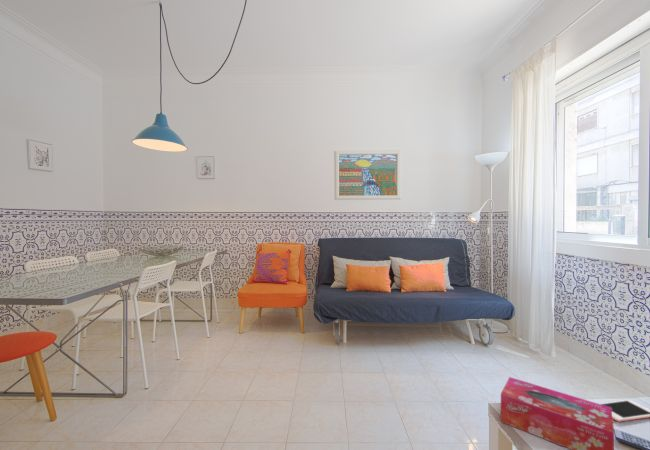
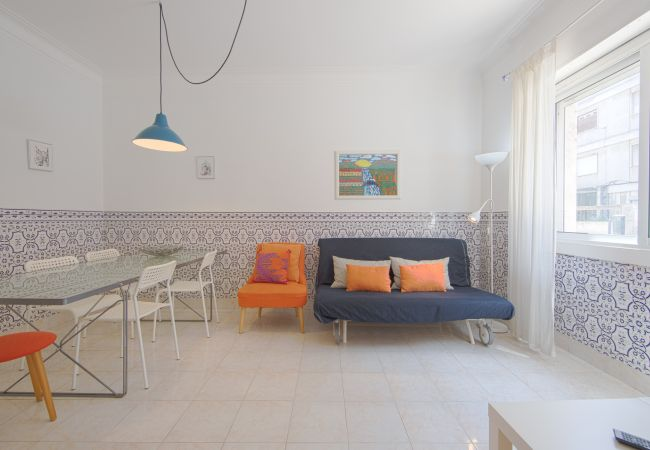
- cell phone [599,399,650,423]
- tissue box [499,376,615,450]
